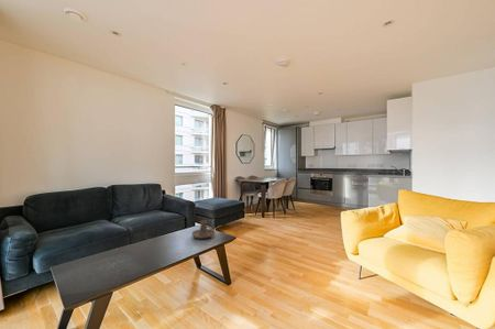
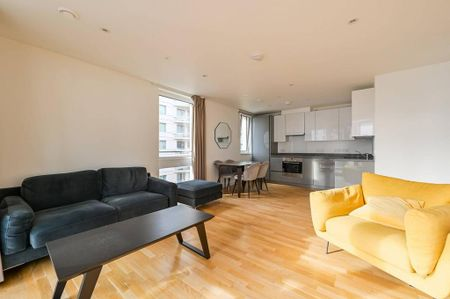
- candle holder [190,219,217,240]
